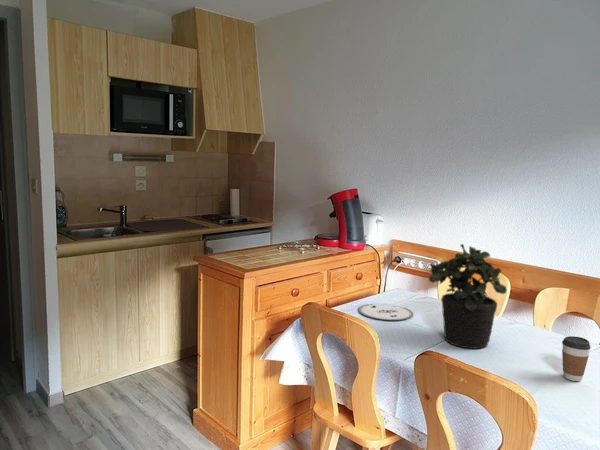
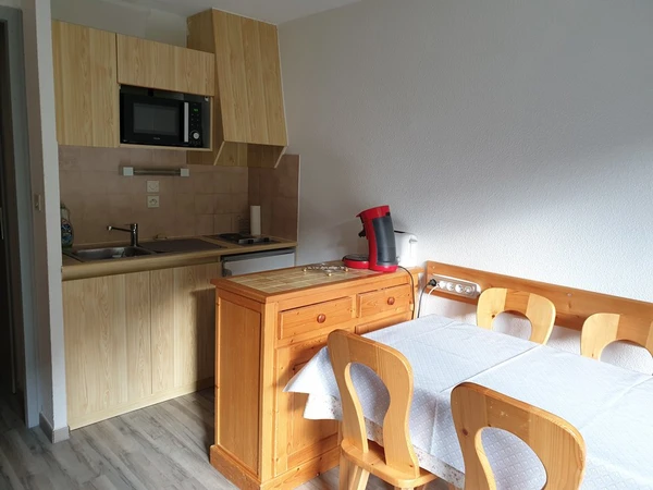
- potted plant [428,243,508,350]
- plate [357,303,414,321]
- coffee cup [561,335,592,382]
